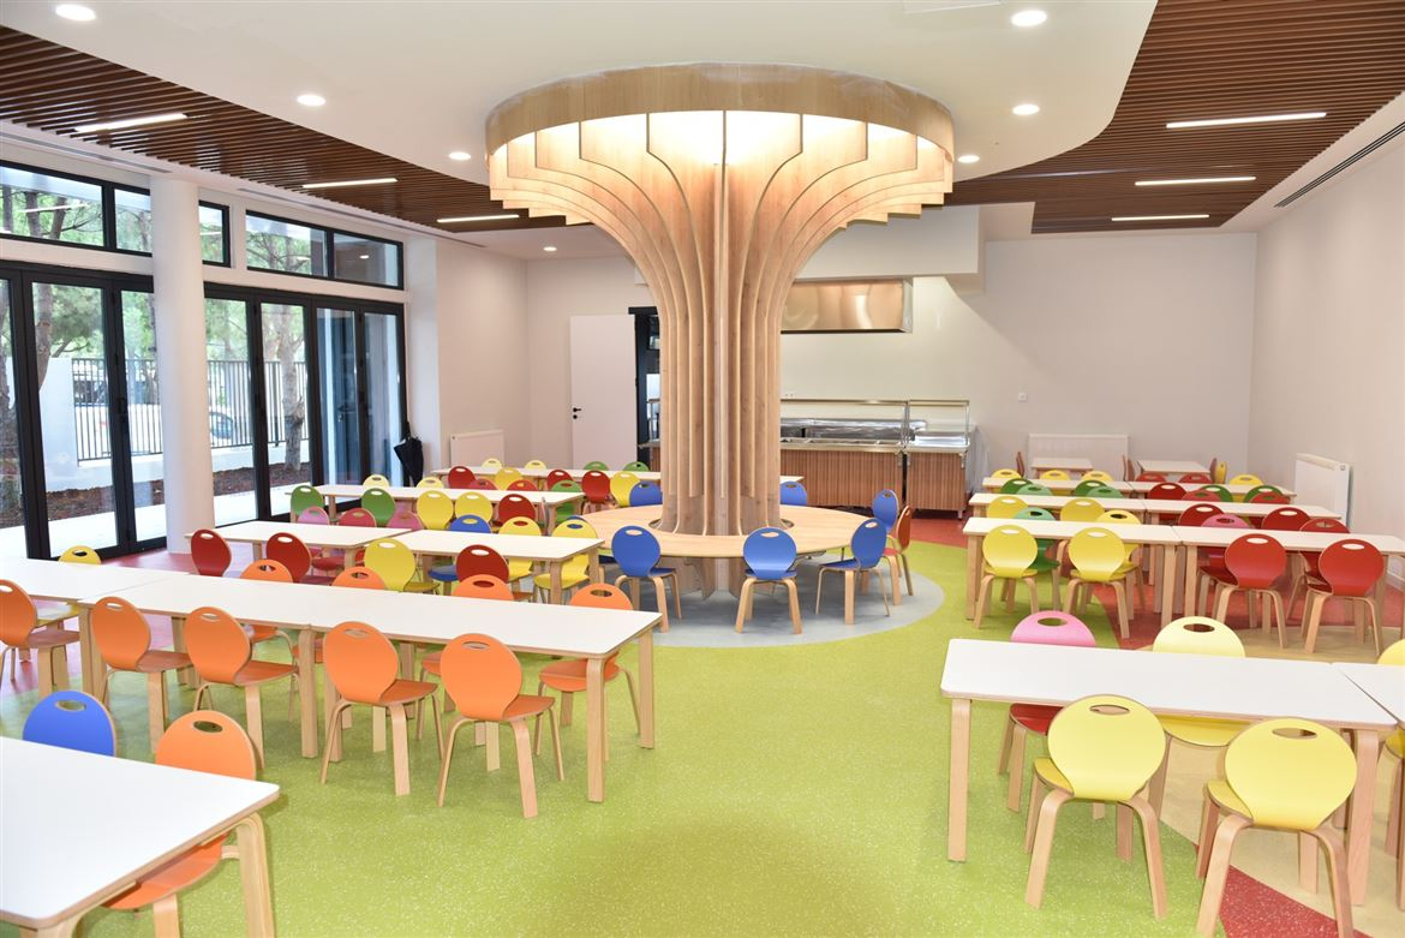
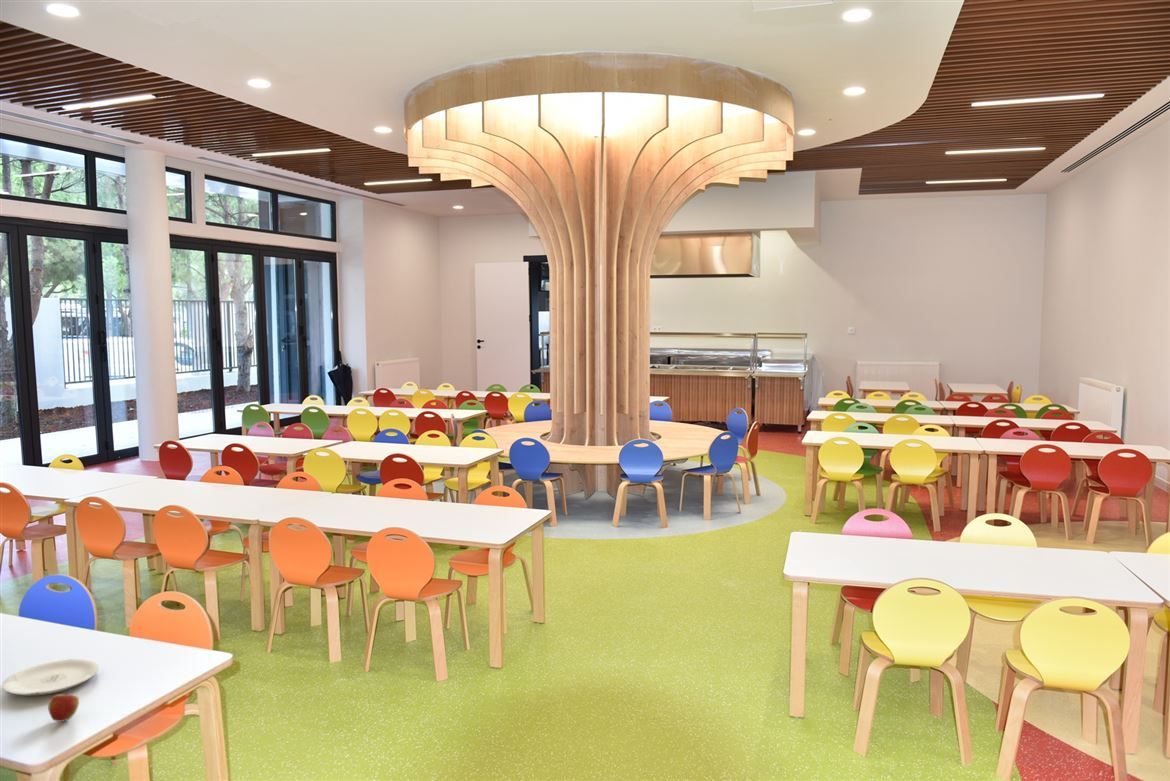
+ plate [1,658,100,697]
+ apple [47,689,80,723]
